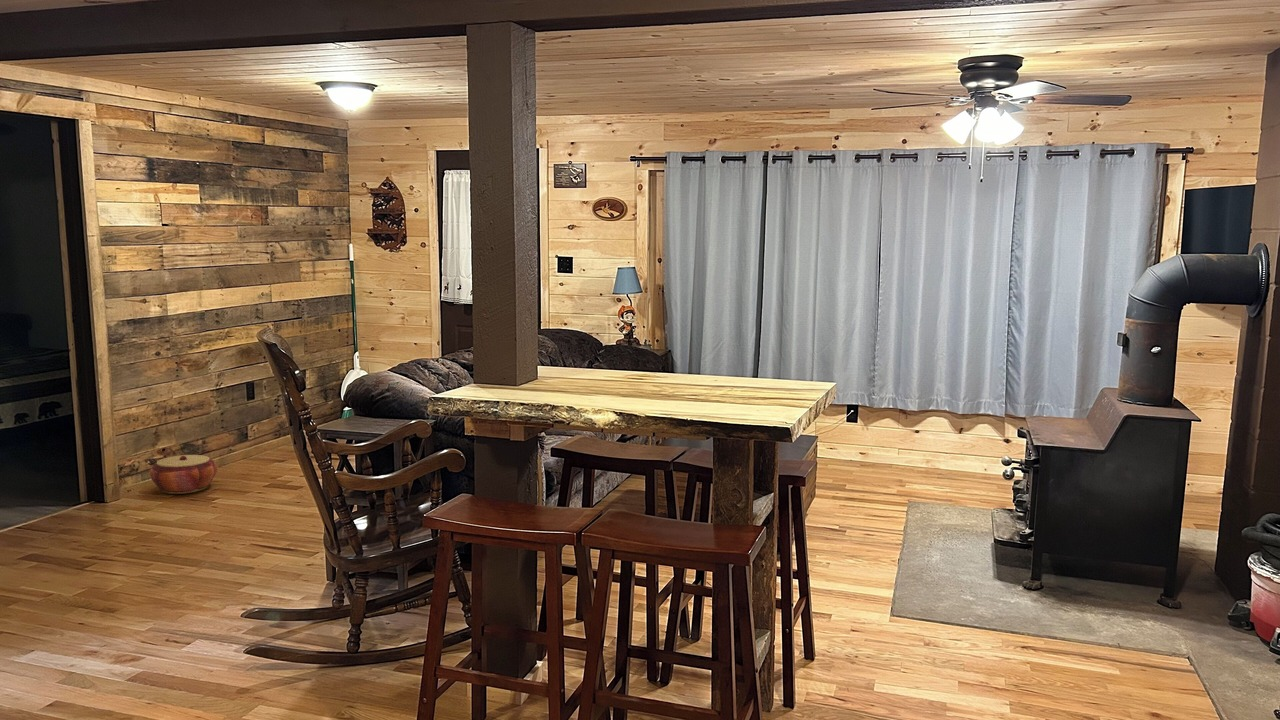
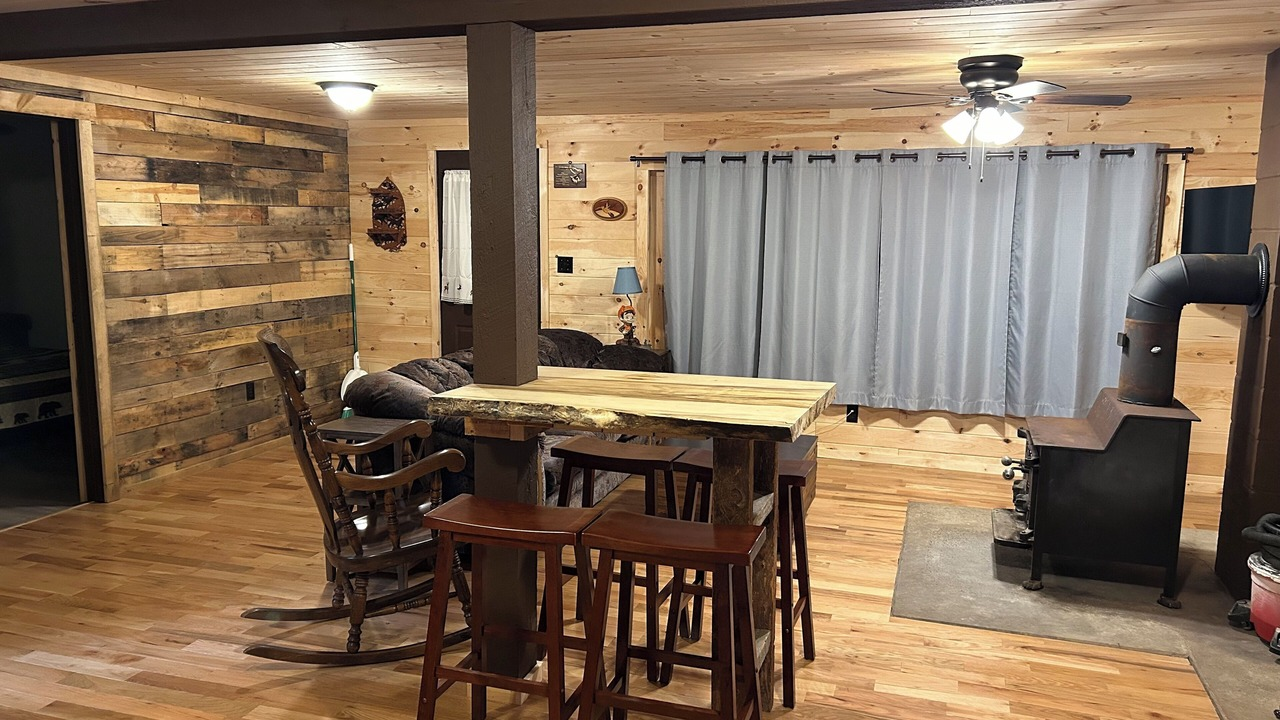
- woven basket [149,454,218,495]
